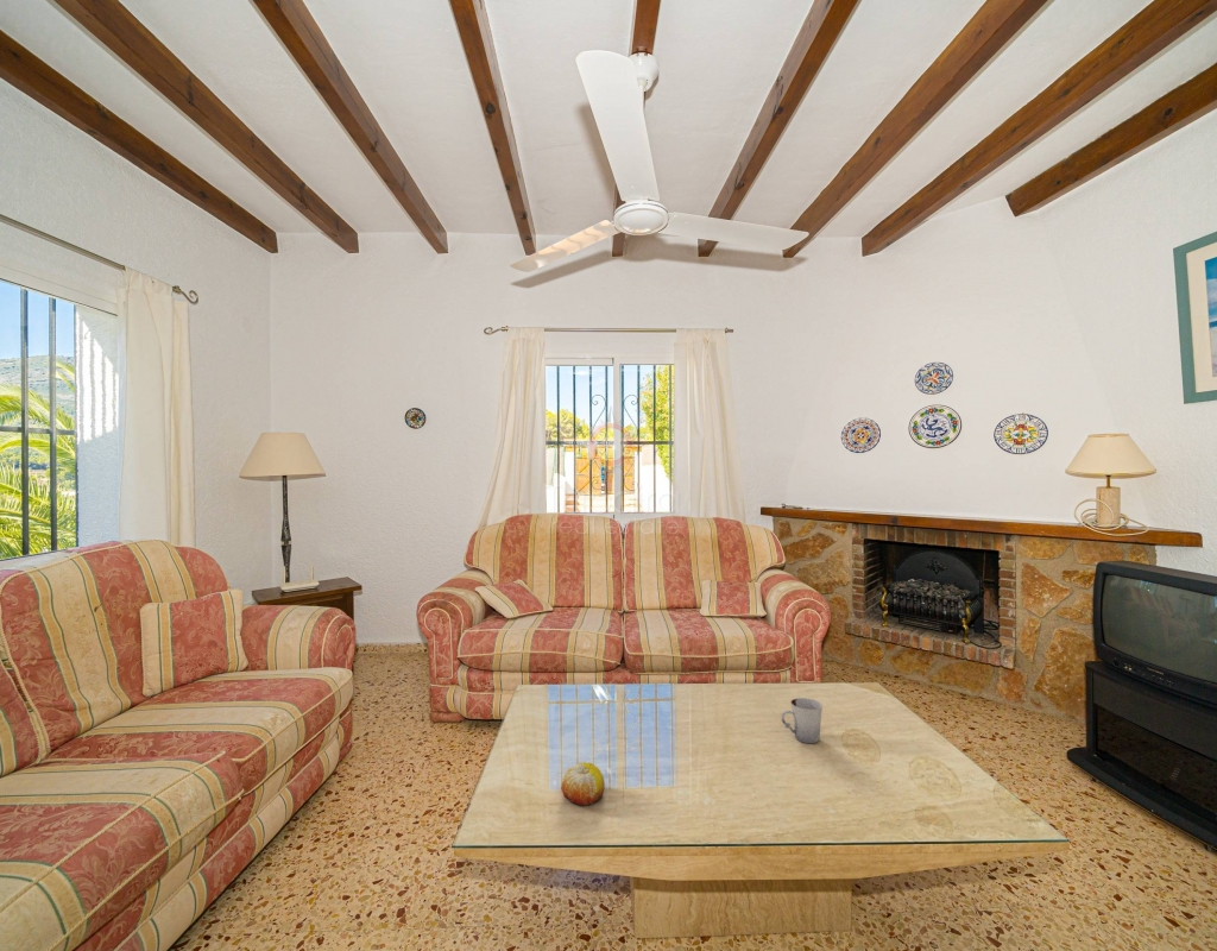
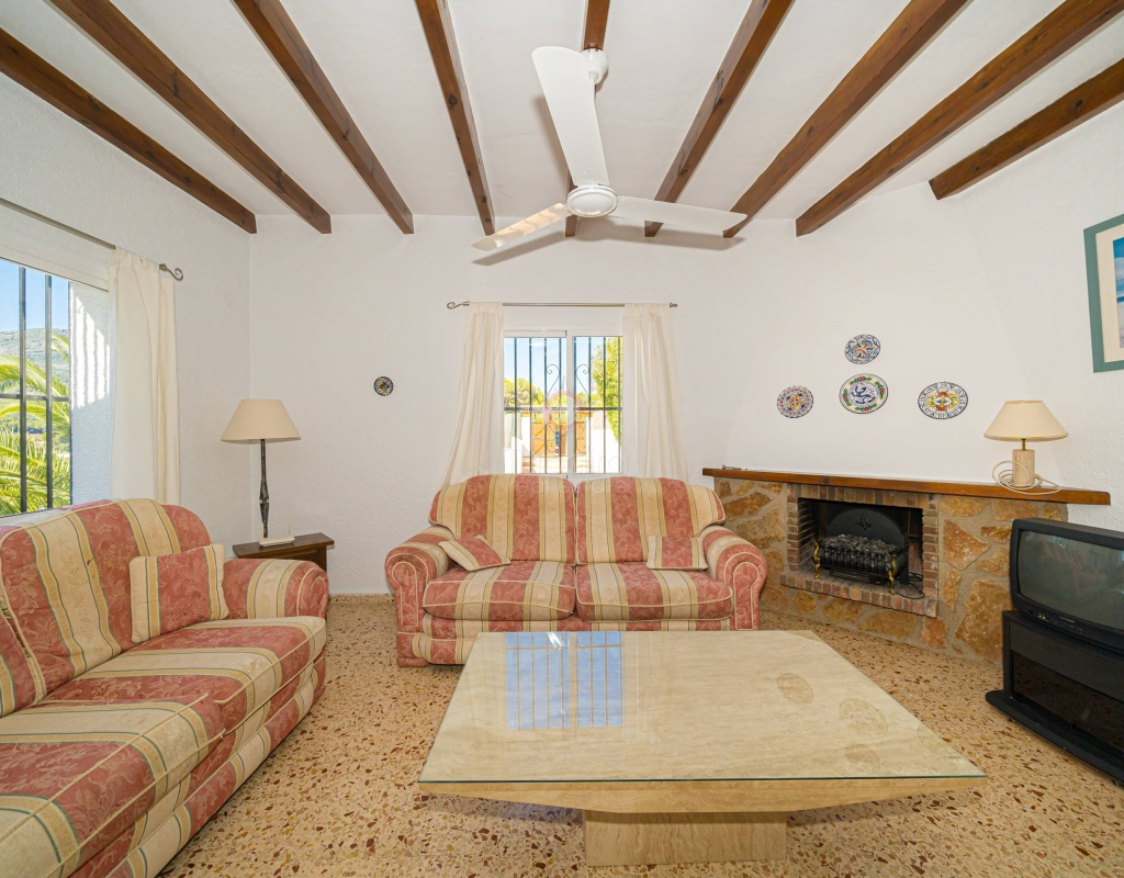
- cup [781,697,824,744]
- fruit [560,761,606,807]
